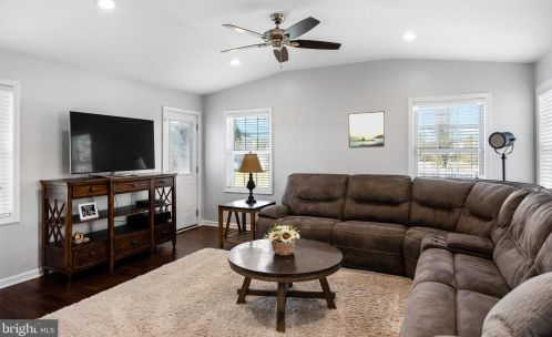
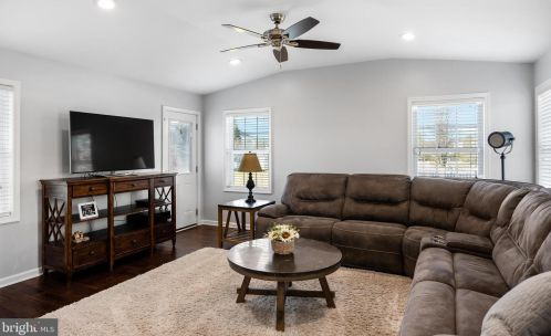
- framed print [348,110,386,149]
